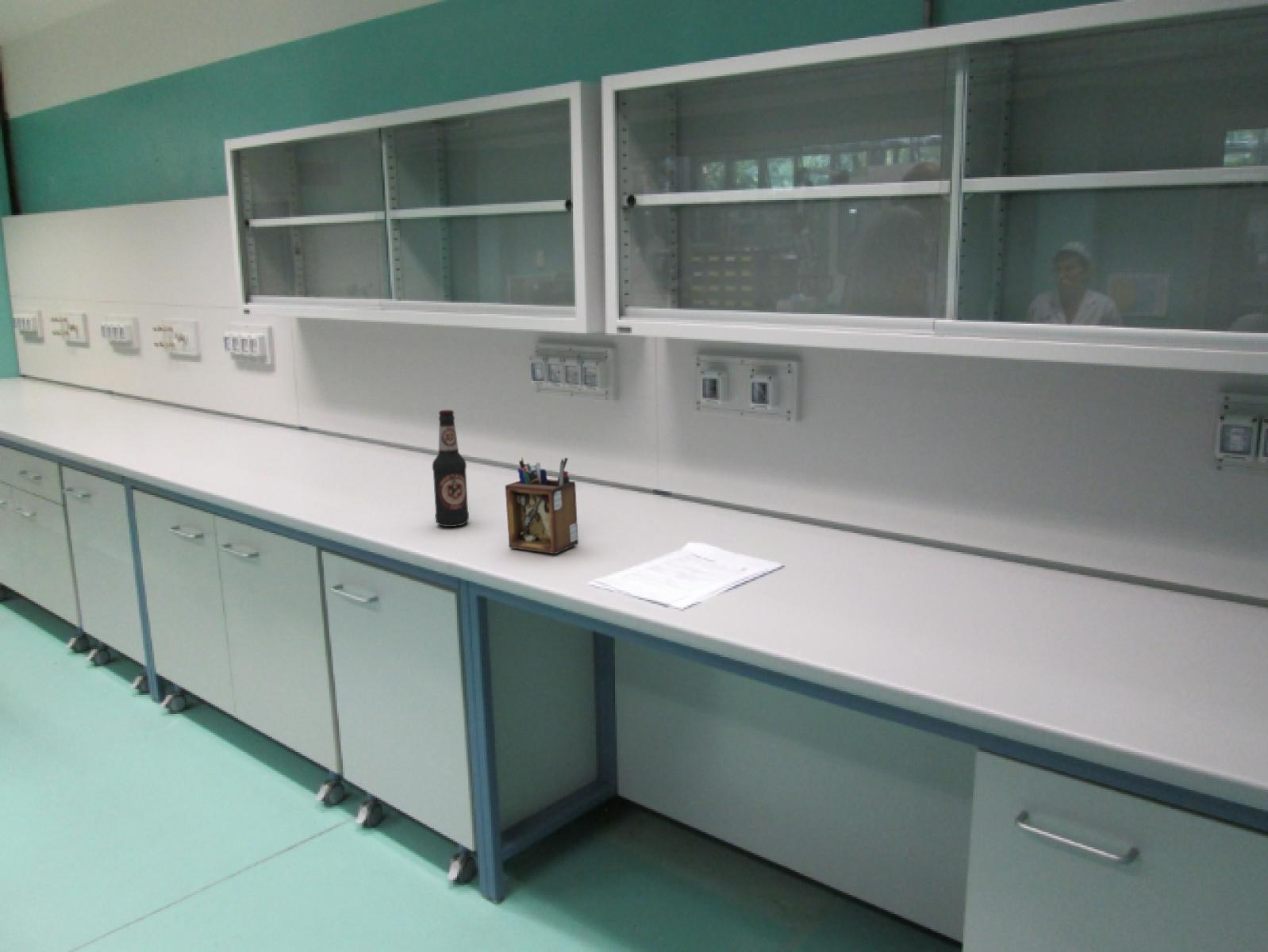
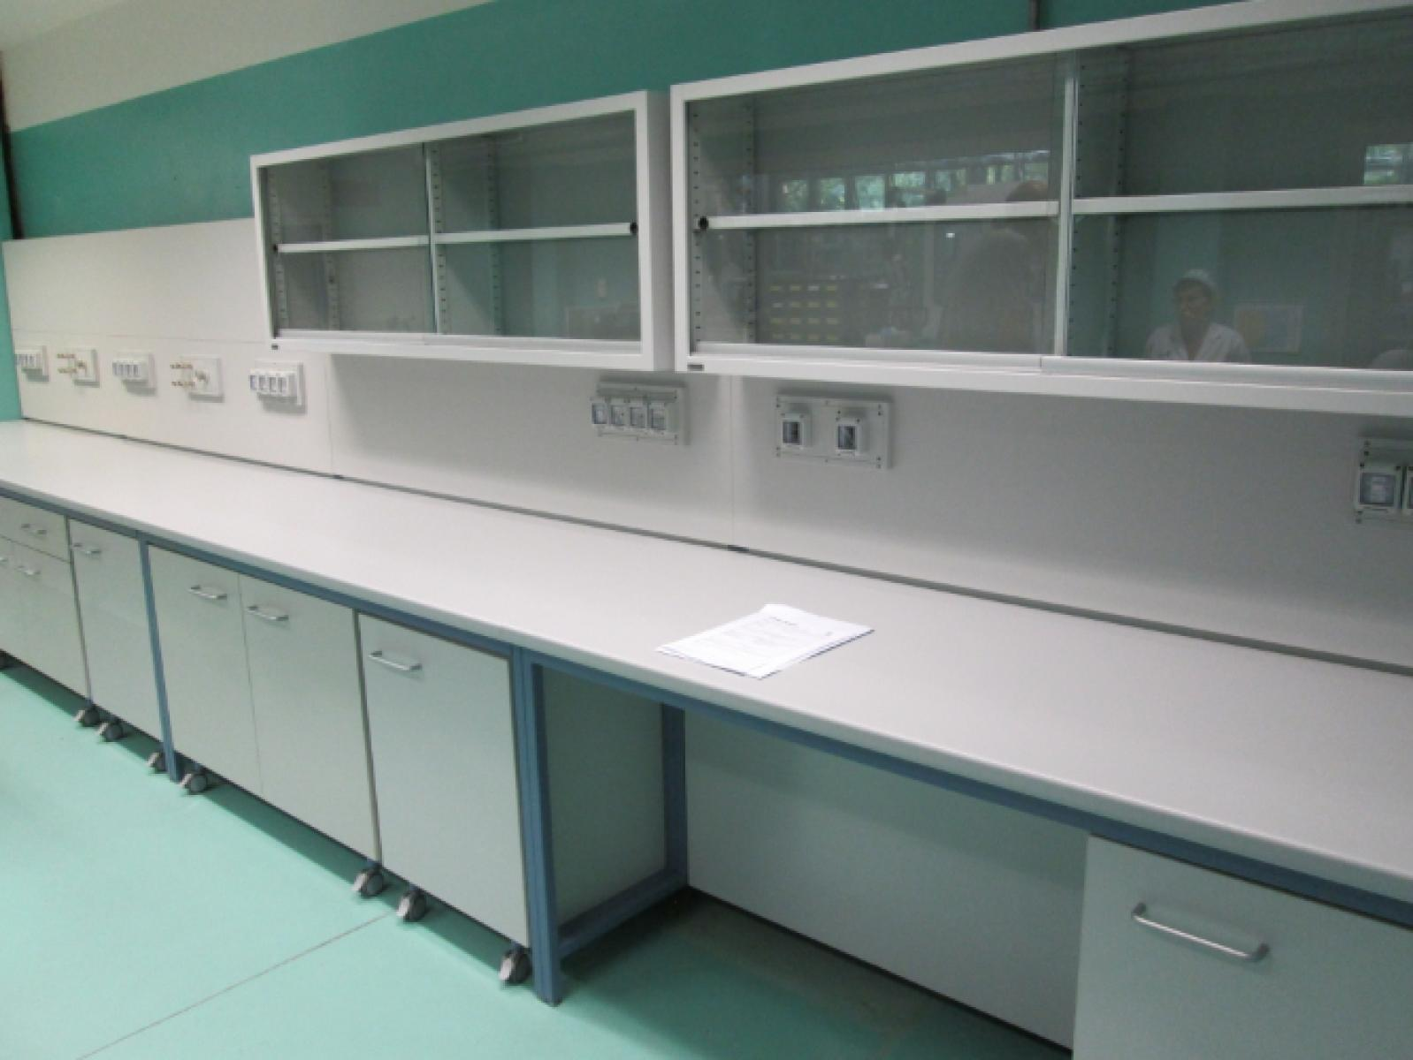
- bottle [432,409,470,528]
- desk organizer [505,457,579,555]
